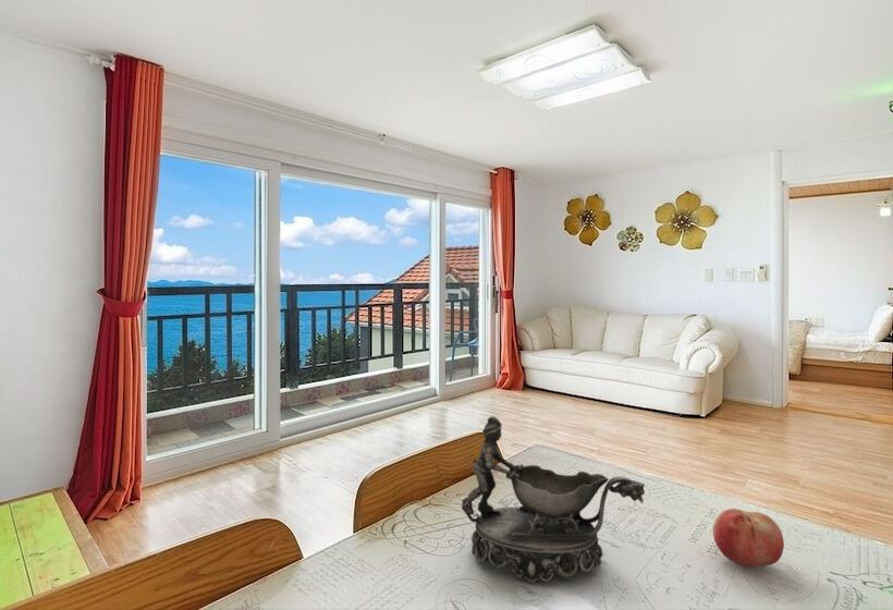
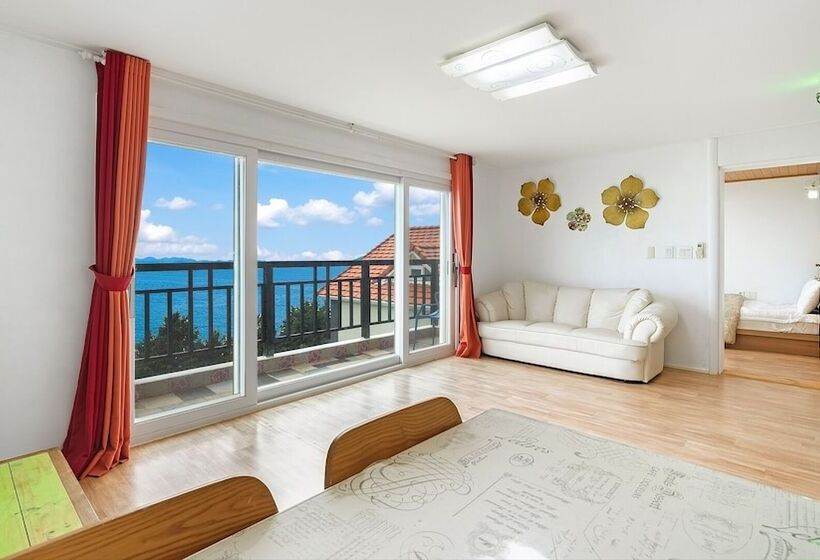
- decorative bowl [461,415,646,584]
- fruit [712,508,785,568]
